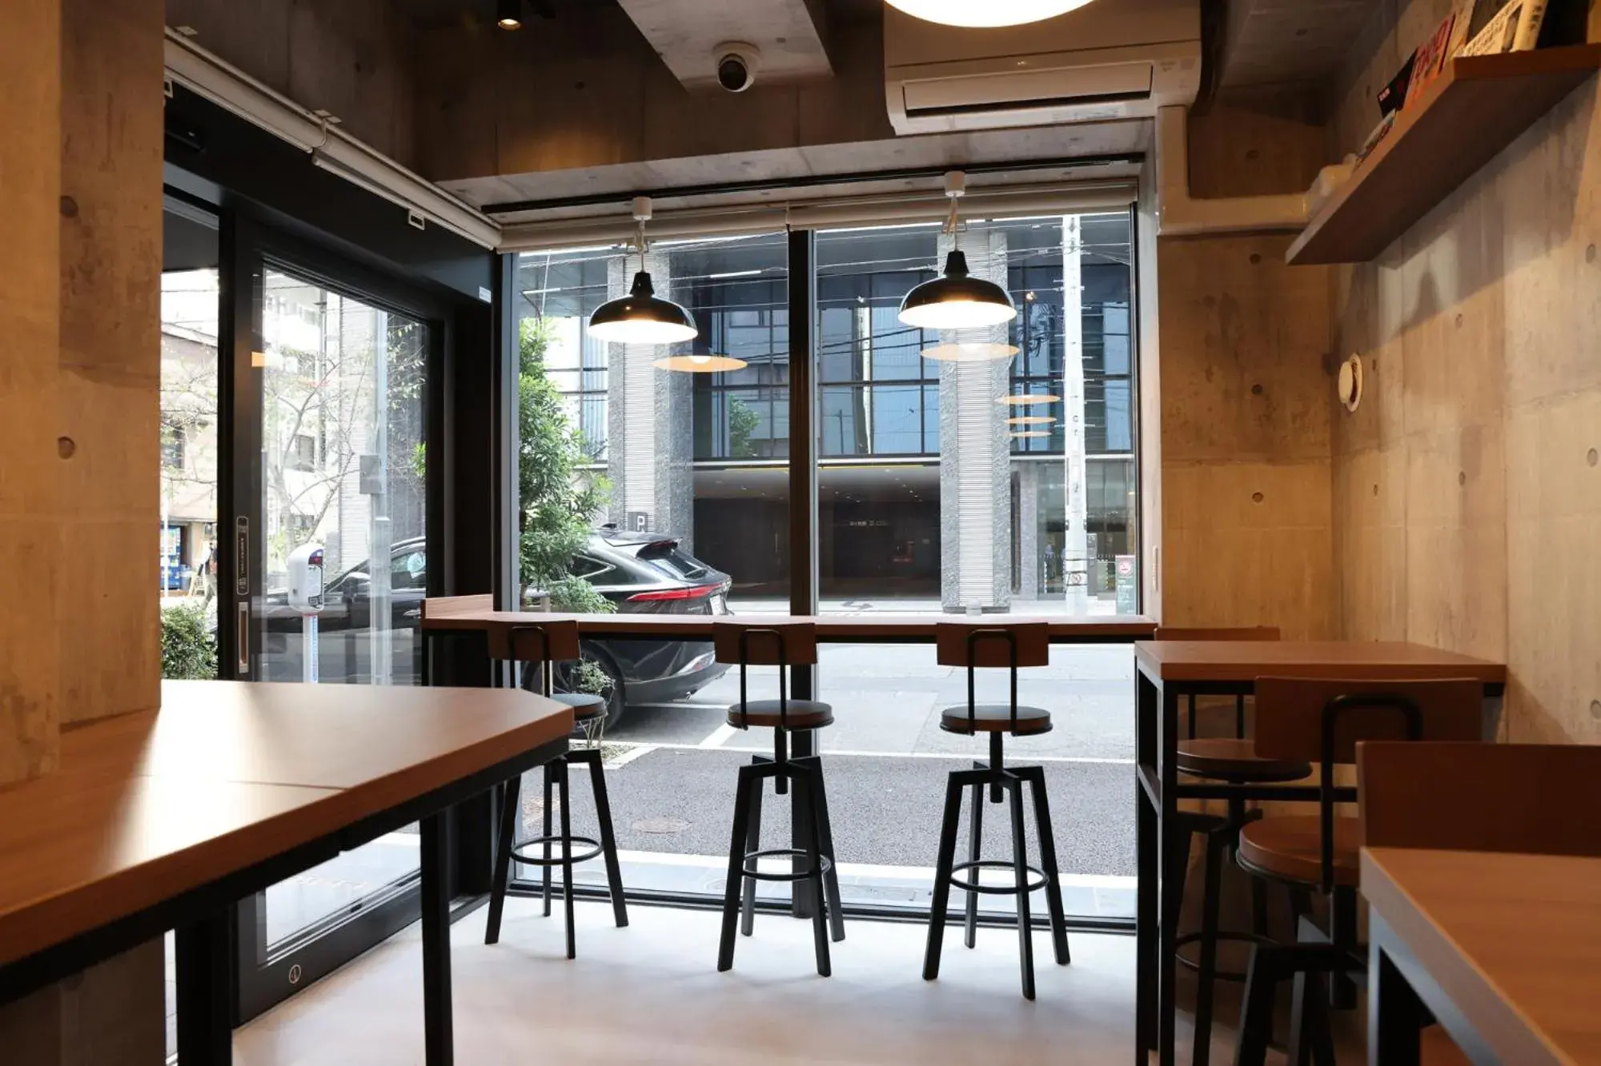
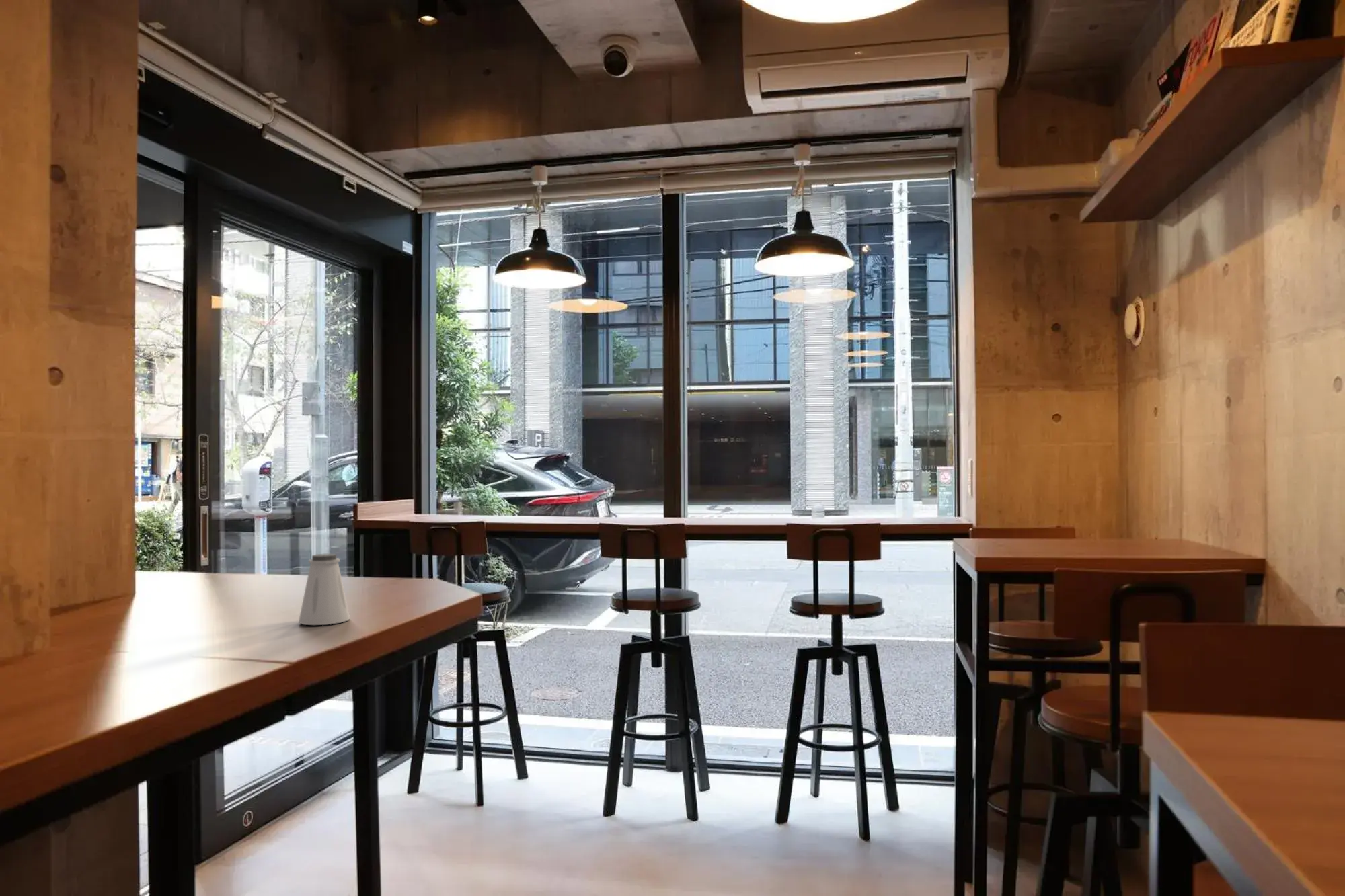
+ saltshaker [298,553,350,626]
